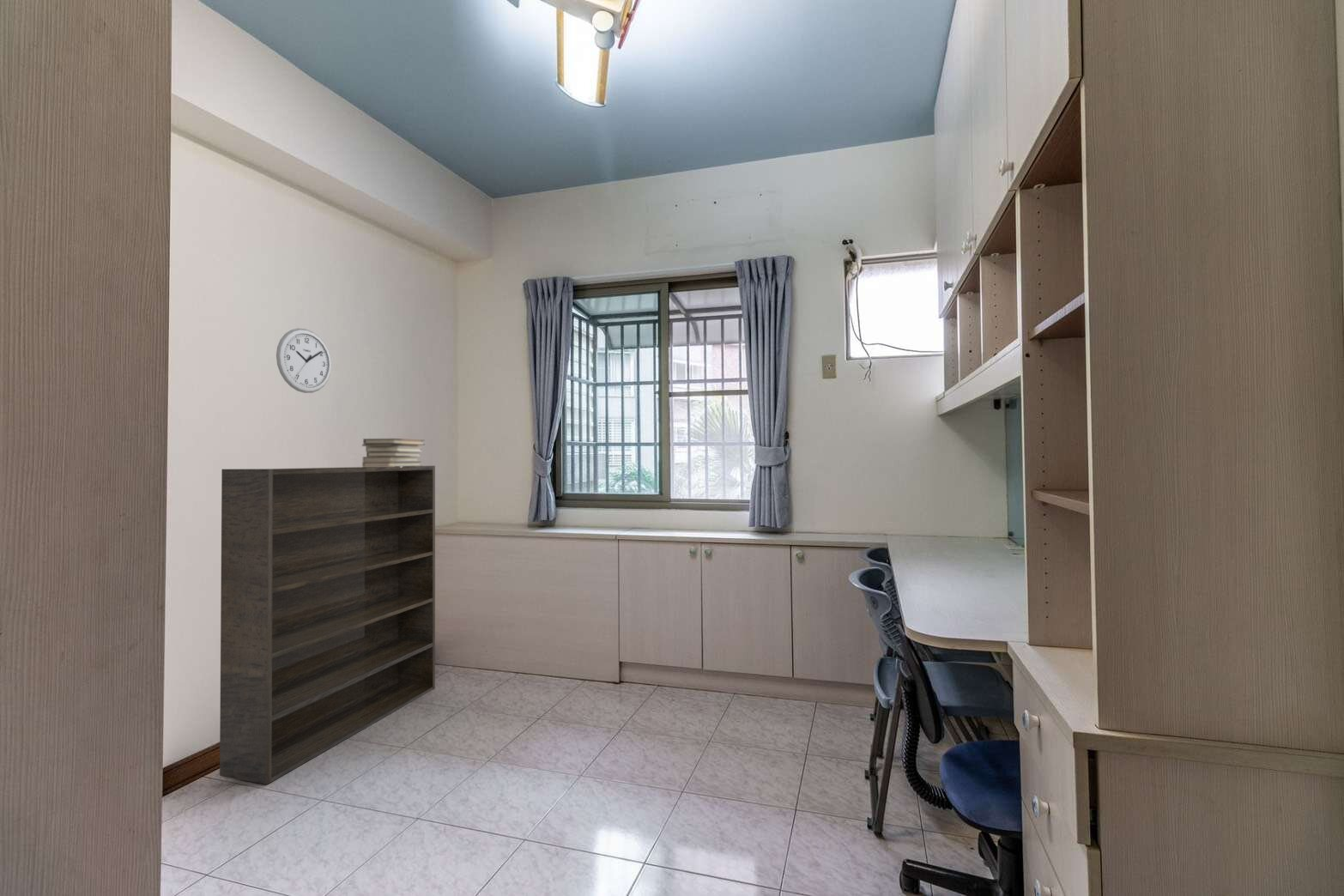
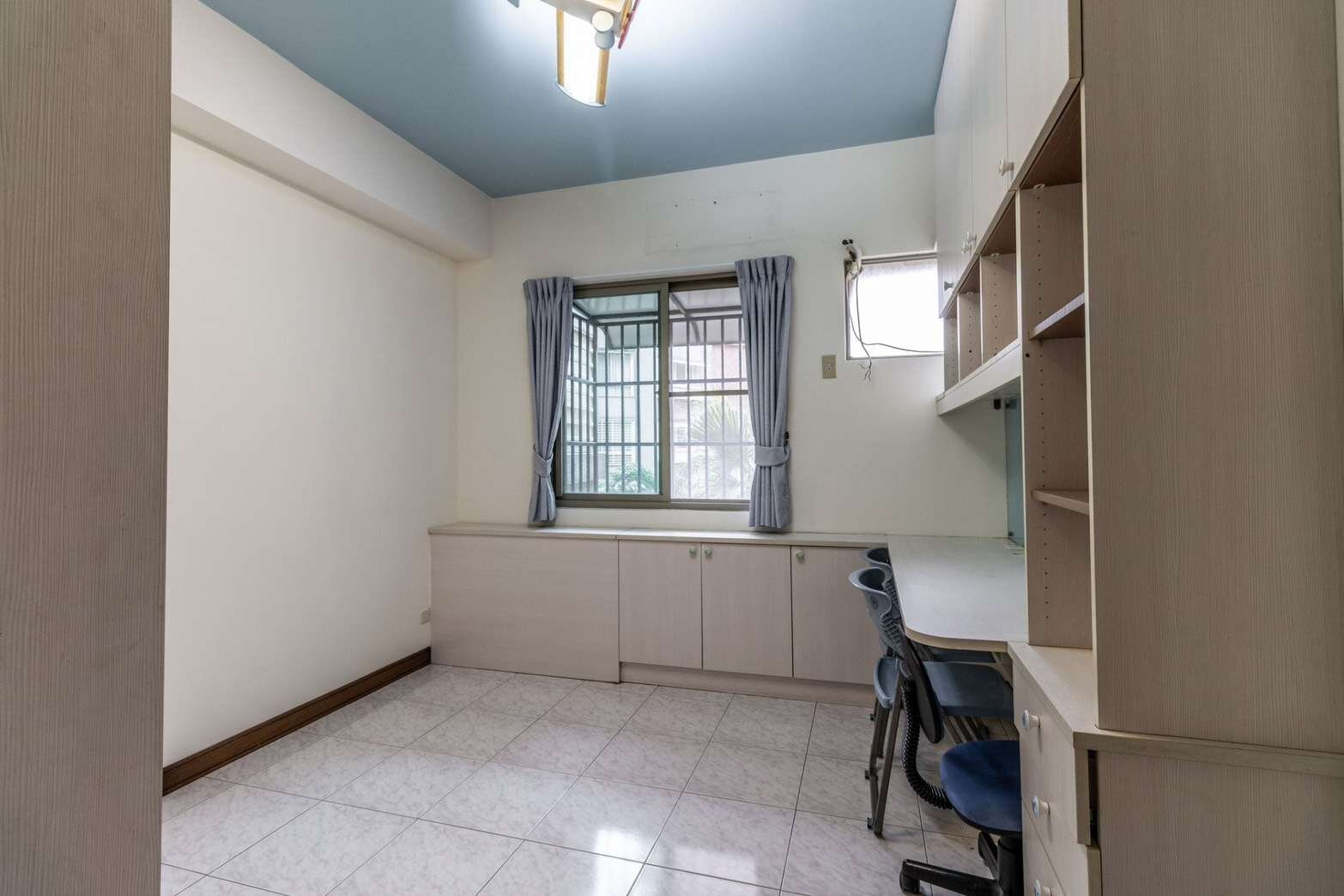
- bookshelf [219,465,436,785]
- wall clock [275,328,332,394]
- book stack [361,438,426,467]
